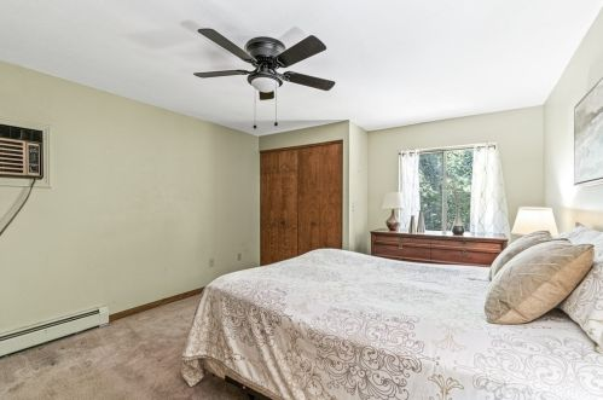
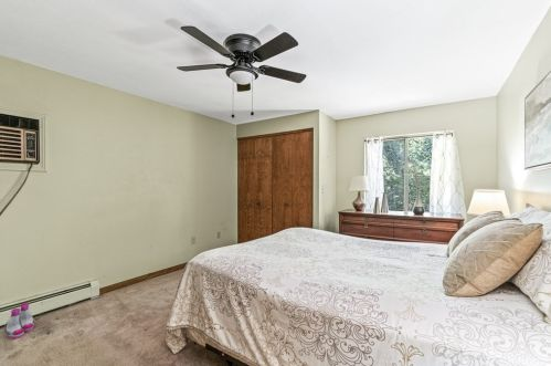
+ boots [4,302,35,339]
